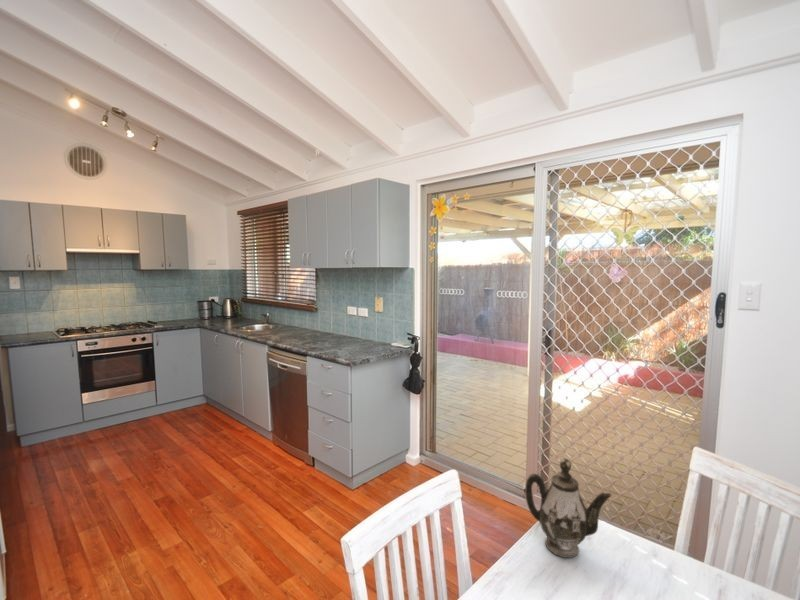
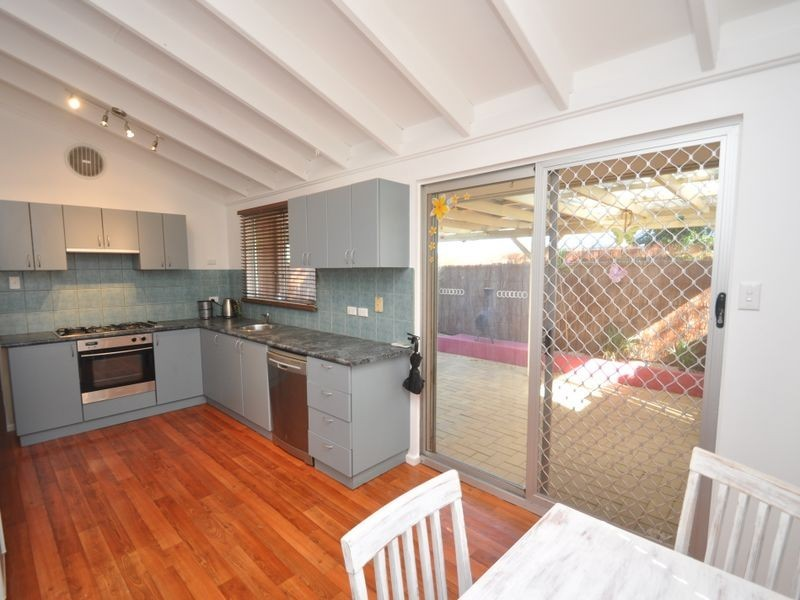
- teapot [524,457,613,559]
